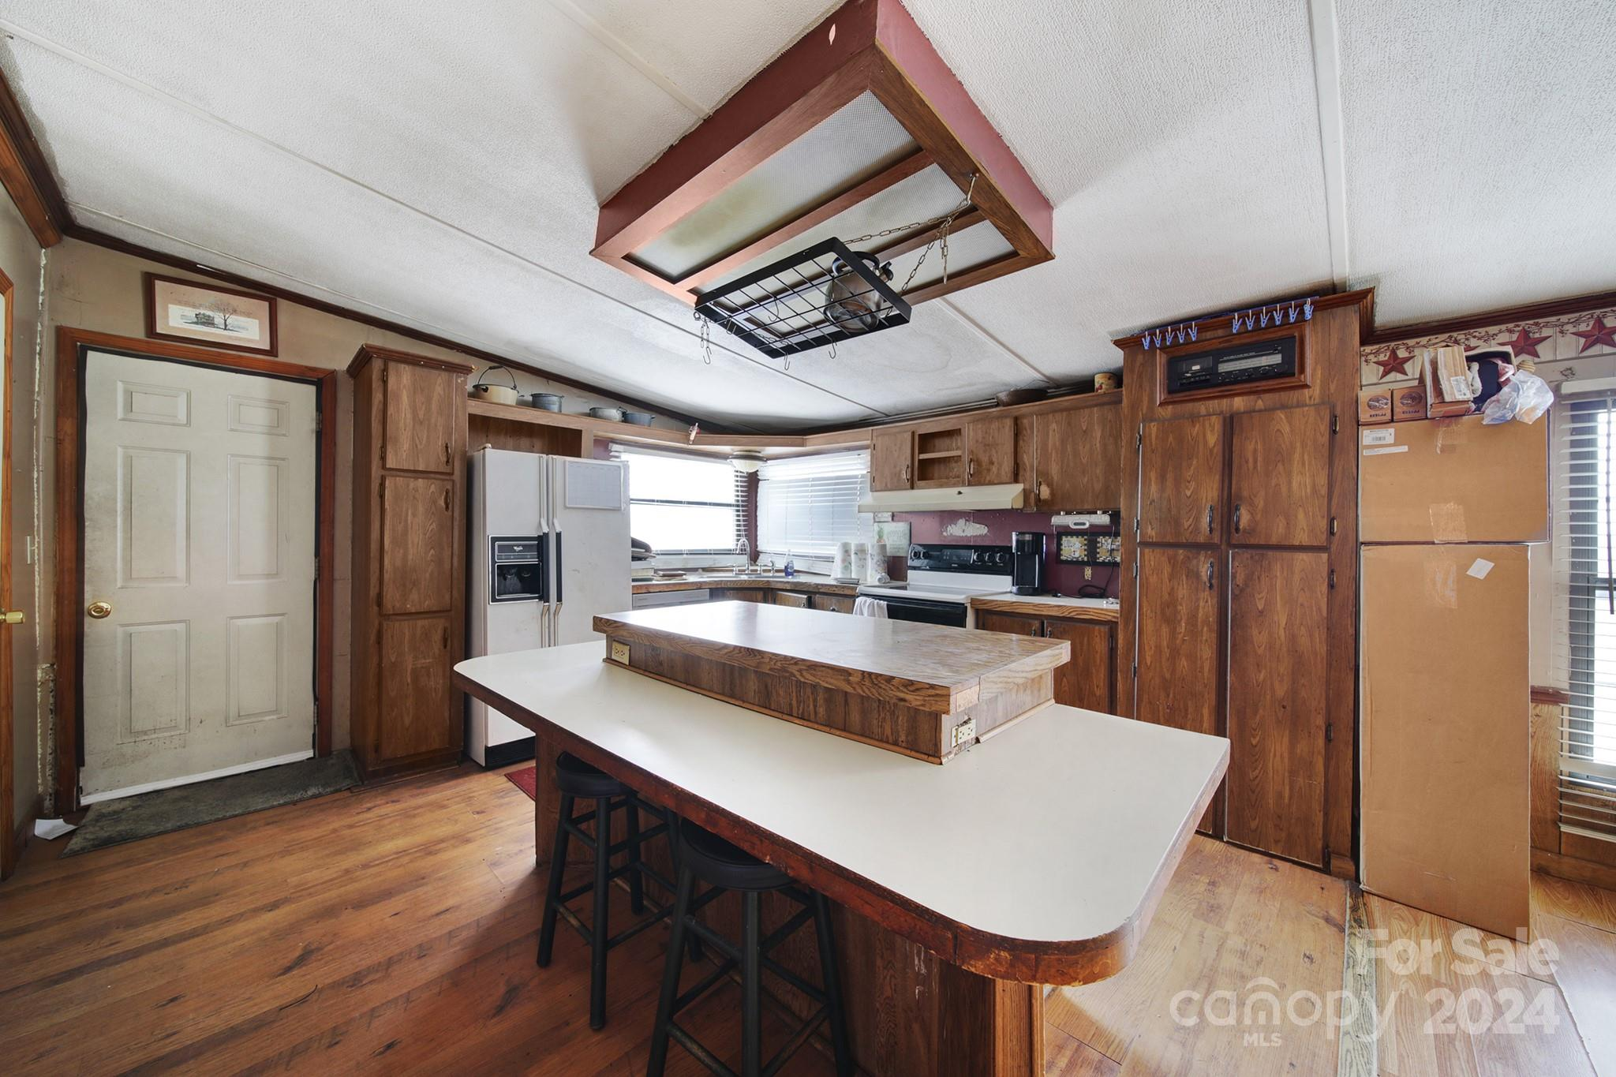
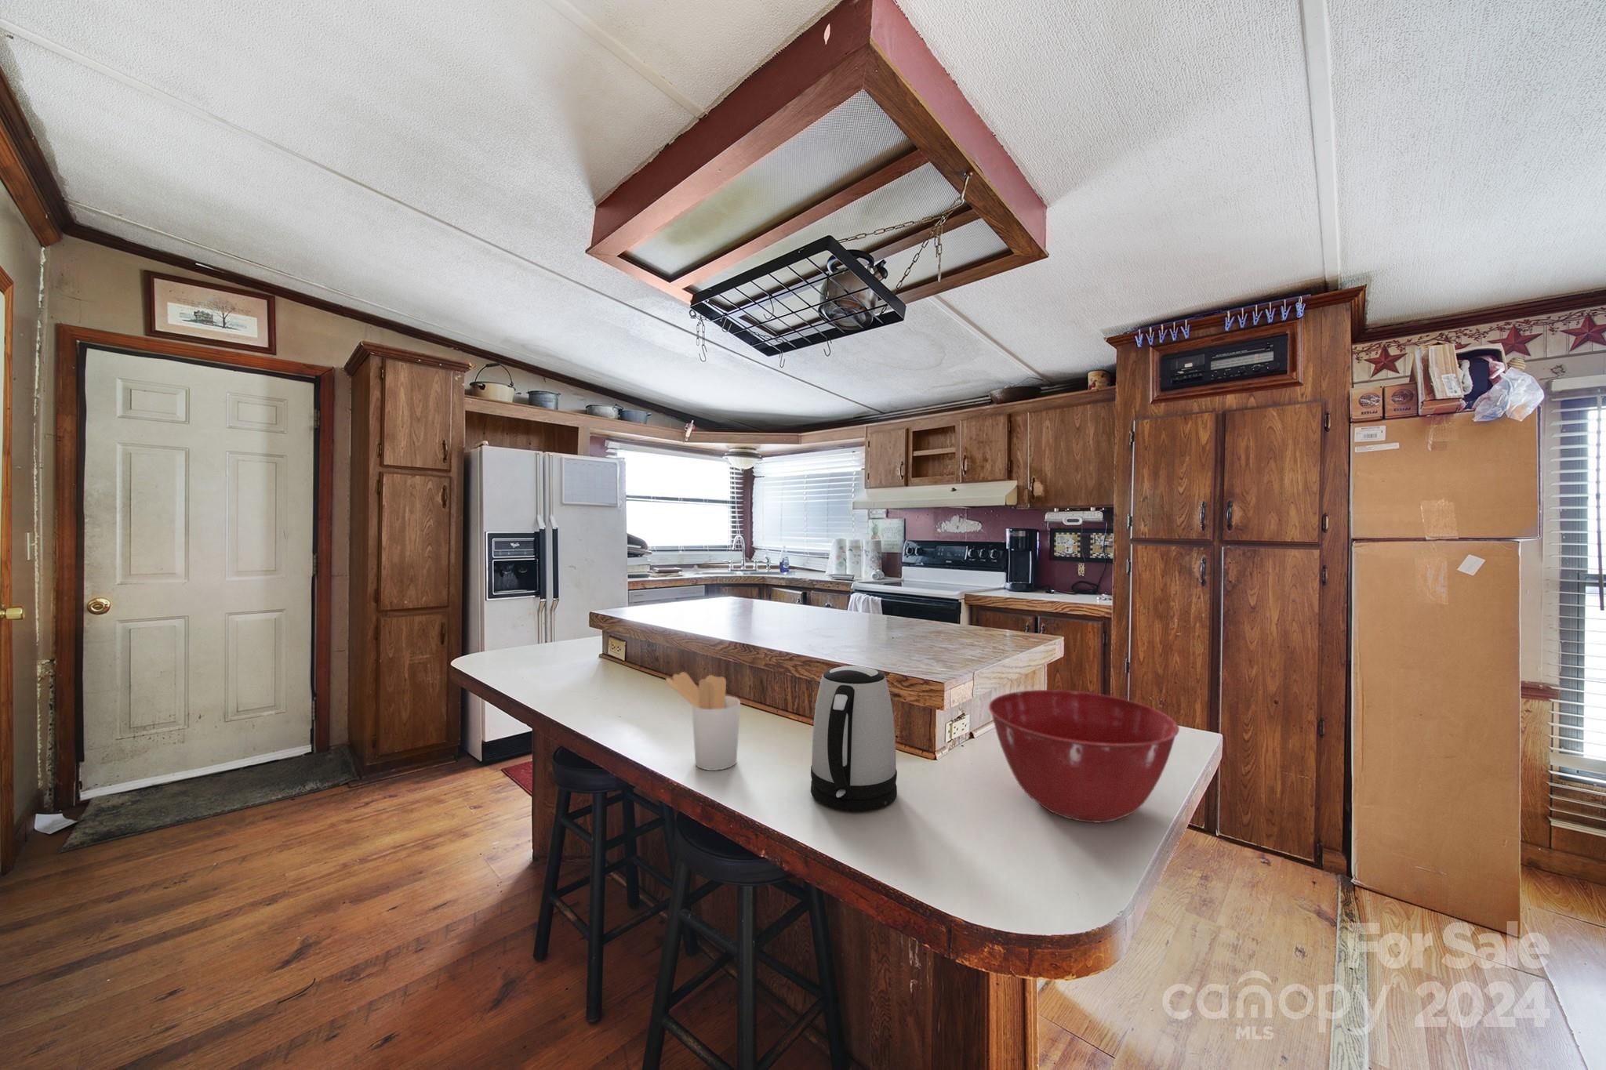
+ utensil holder [665,671,742,771]
+ mixing bowl [987,689,1180,823]
+ kettle [810,665,898,813]
